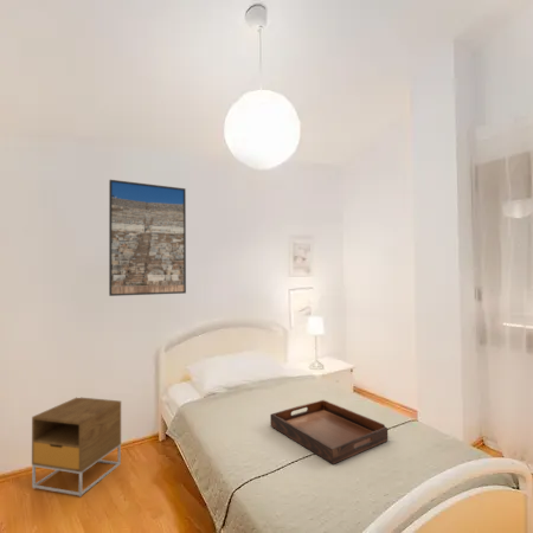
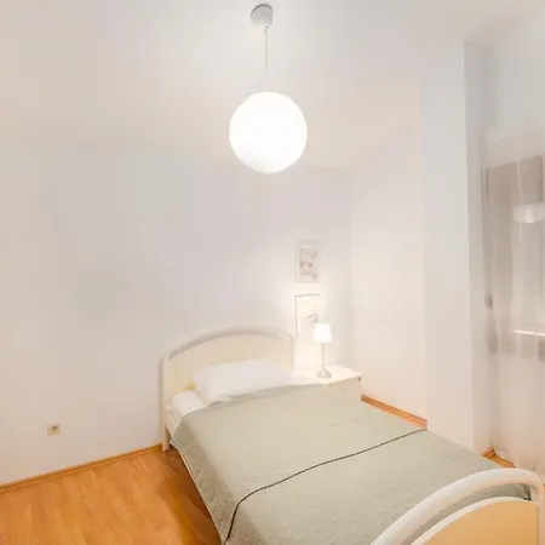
- serving tray [269,399,388,465]
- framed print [108,179,187,297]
- nightstand [31,397,122,497]
